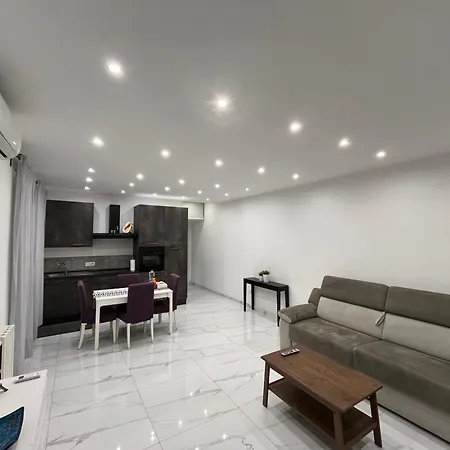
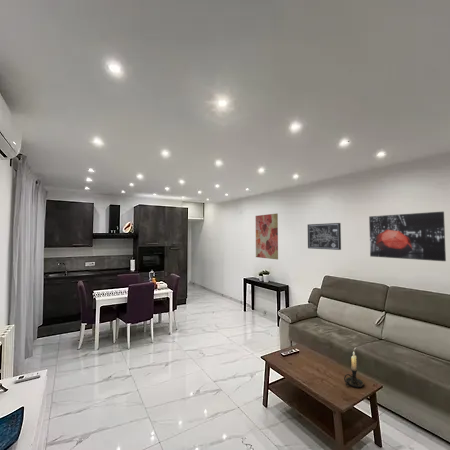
+ wall art [255,213,279,260]
+ wall art [307,222,342,251]
+ wall art [368,211,447,262]
+ candle holder [343,351,365,388]
